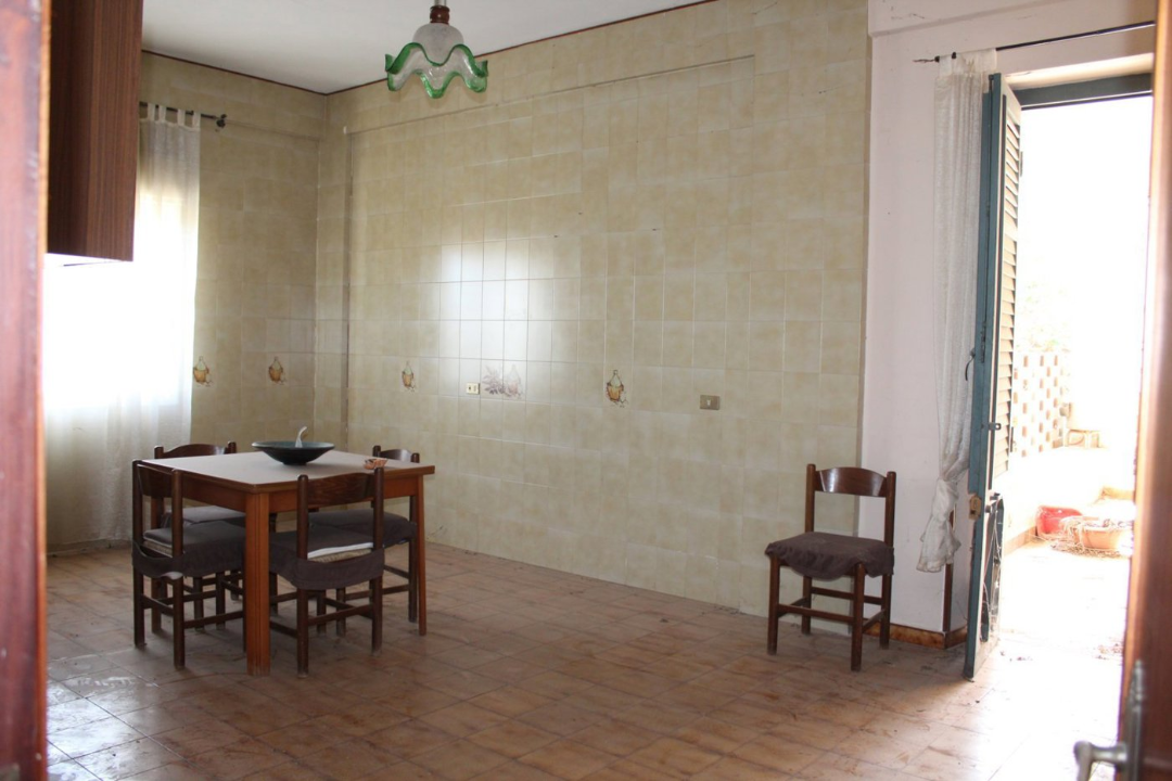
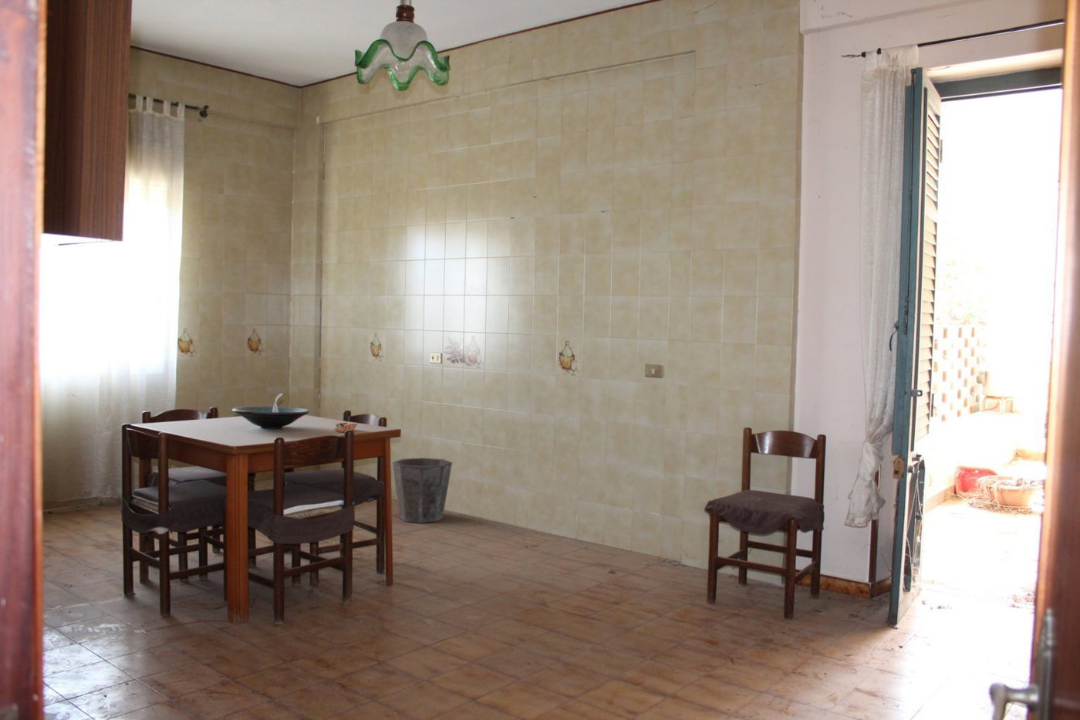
+ waste bin [391,457,453,524]
